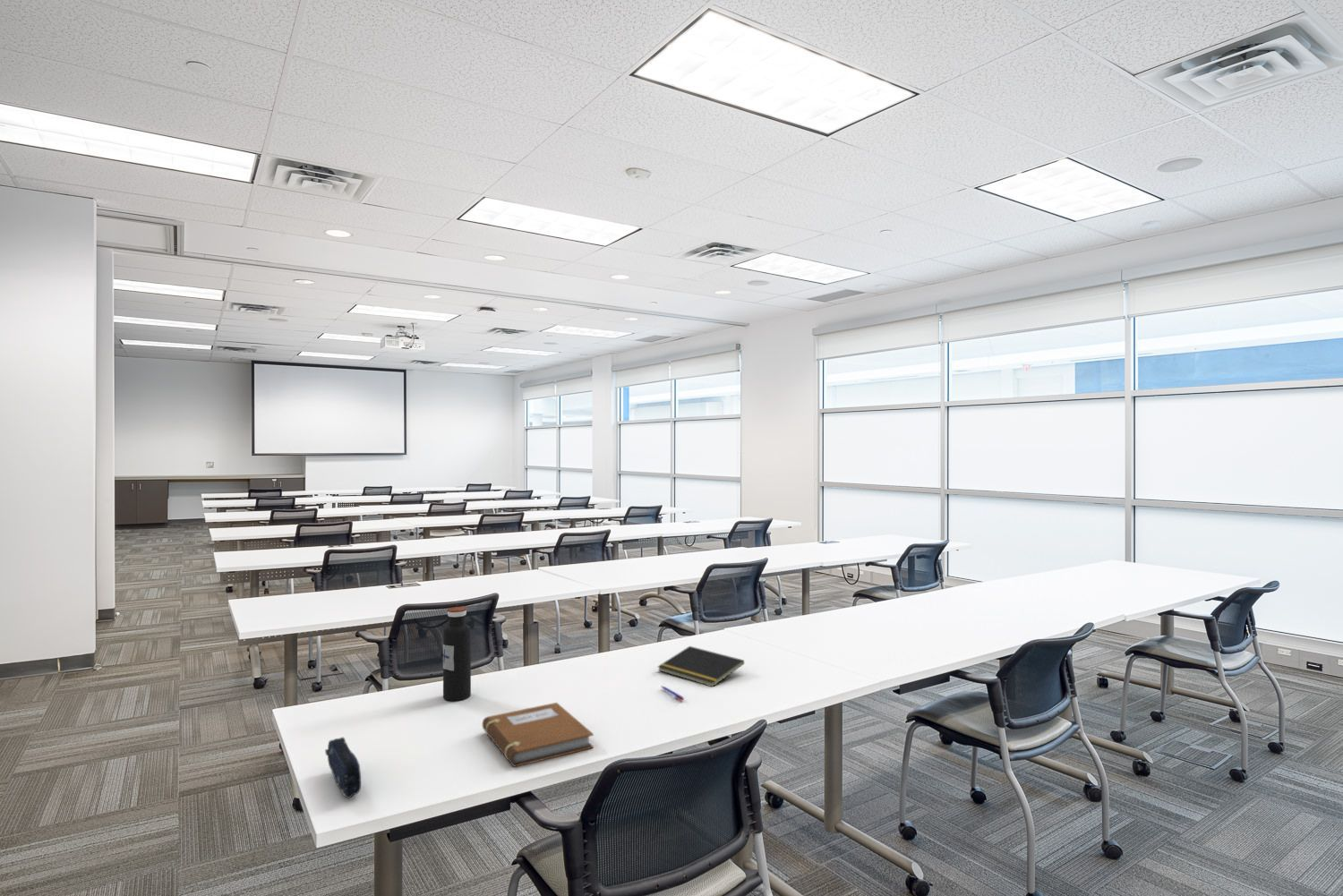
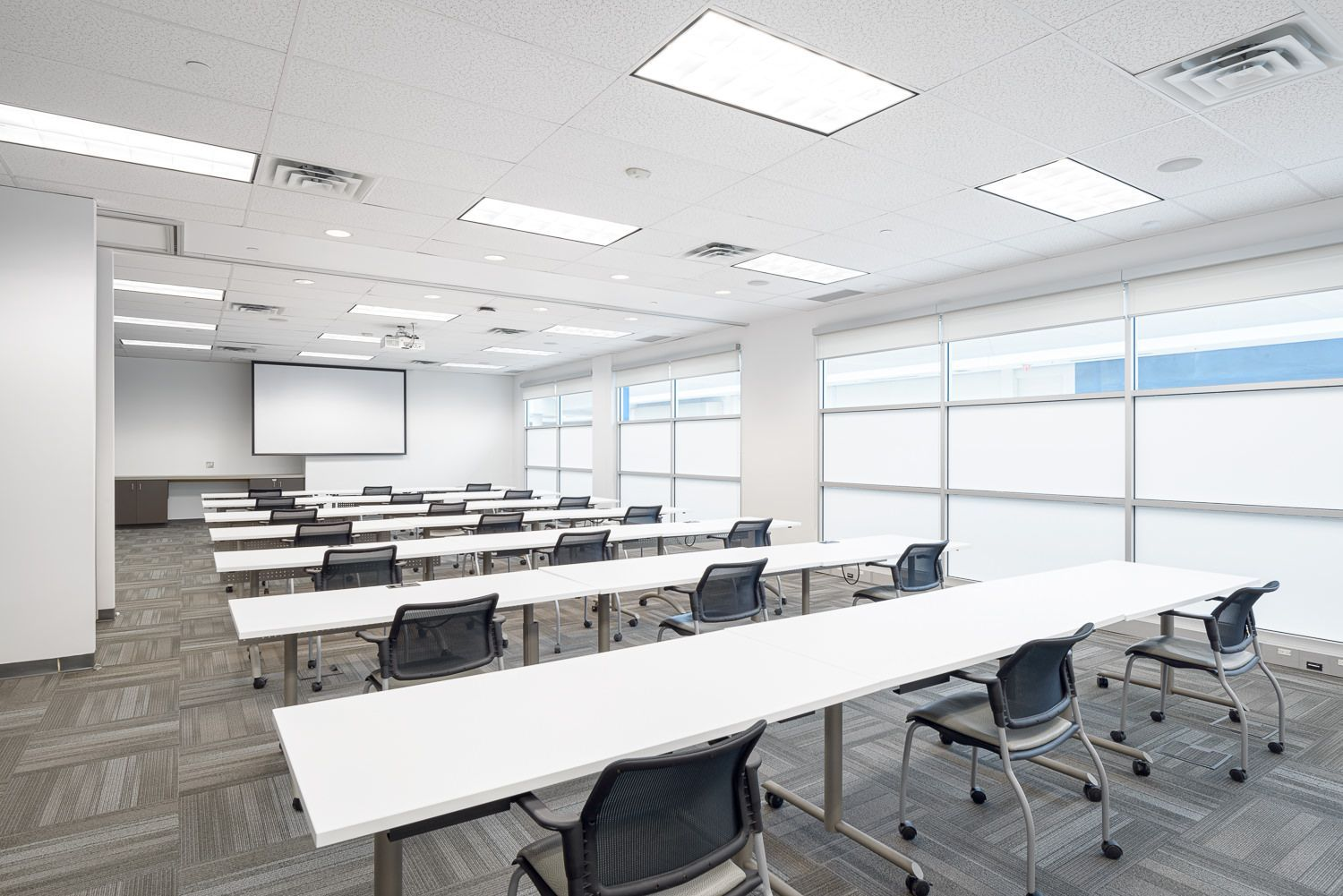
- water bottle [442,606,472,702]
- pen [661,686,685,702]
- notepad [657,645,745,687]
- notebook [482,702,595,767]
- pencil case [324,736,362,799]
